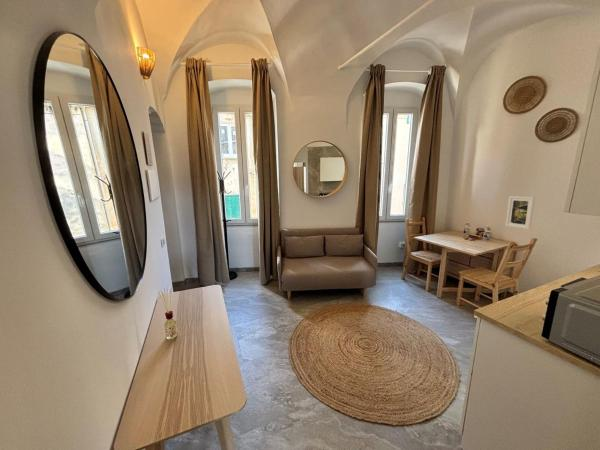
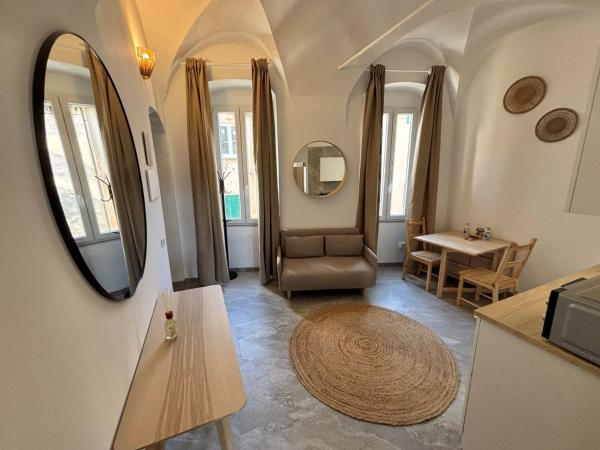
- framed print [505,195,536,230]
